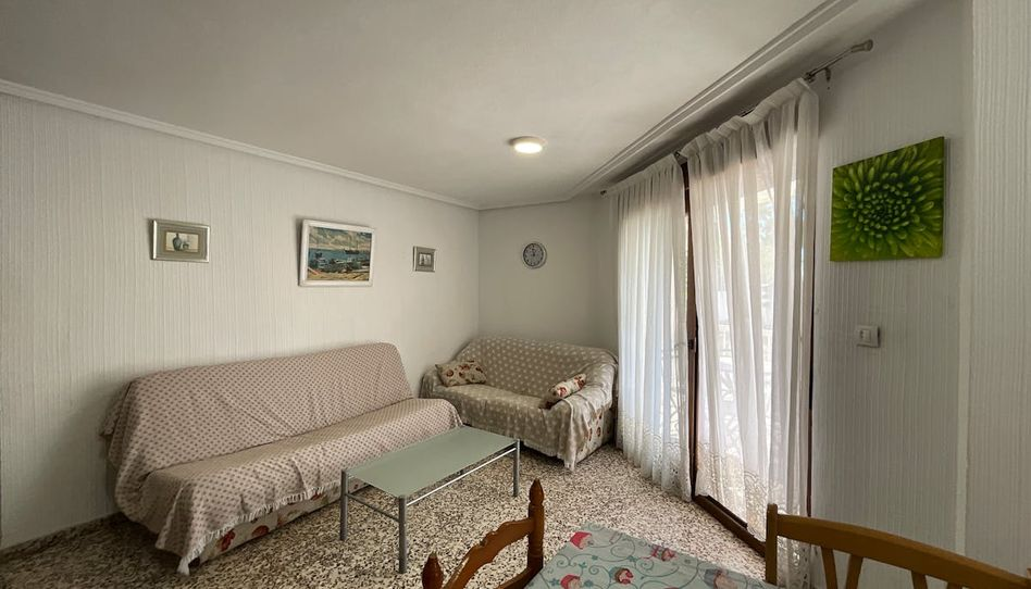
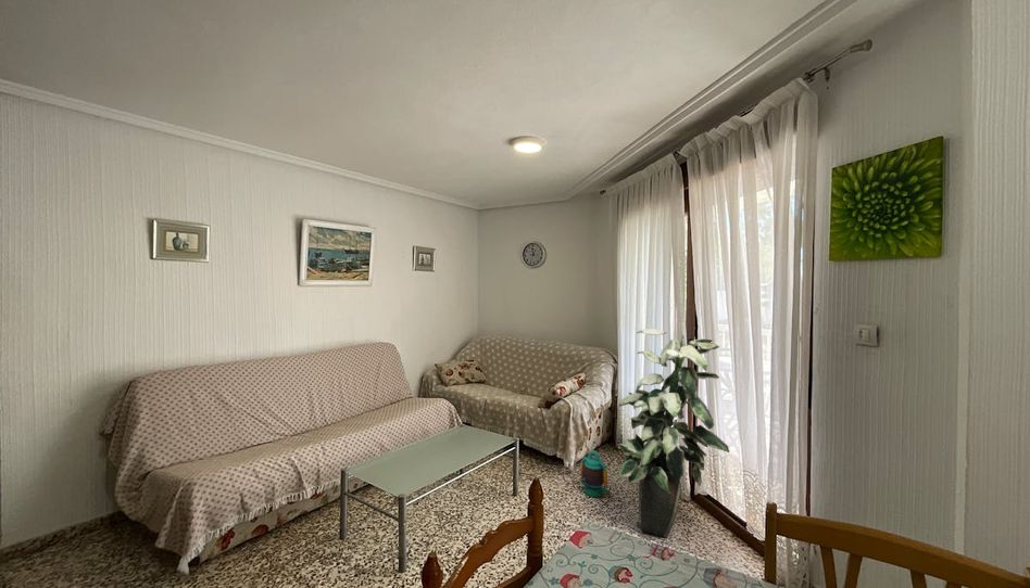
+ lantern [579,449,608,498]
+ indoor plant [616,328,731,538]
